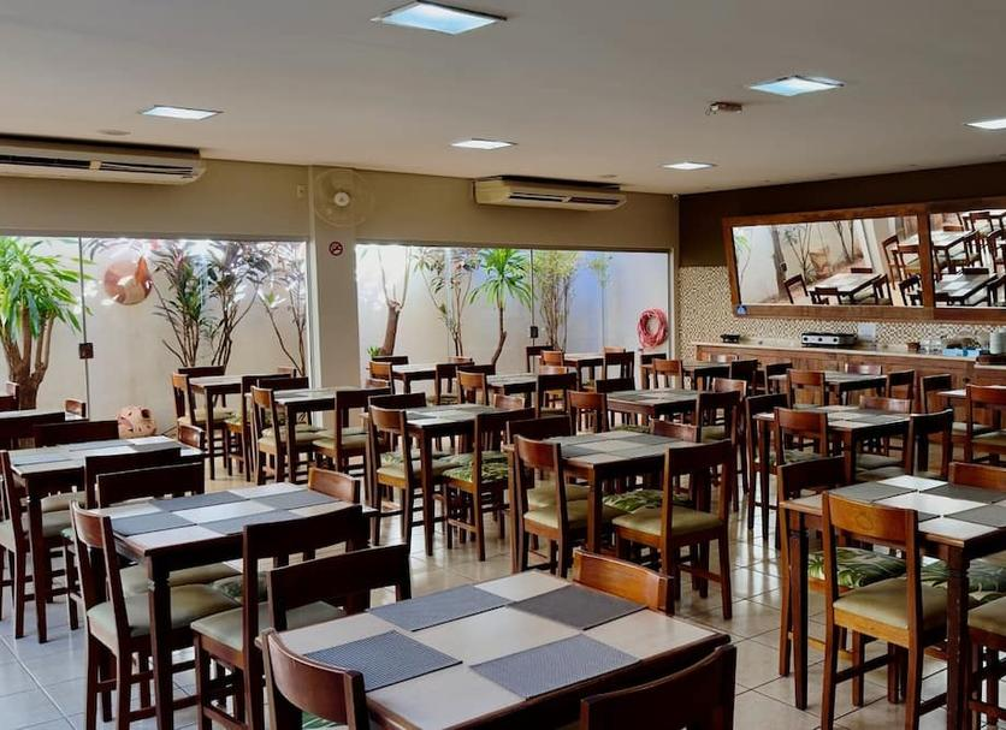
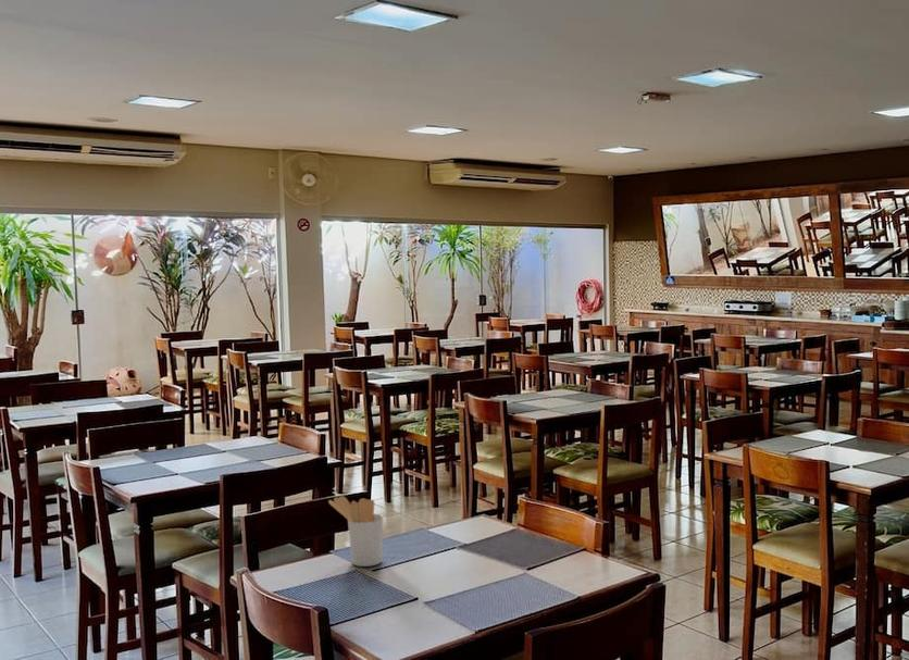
+ utensil holder [327,495,384,568]
